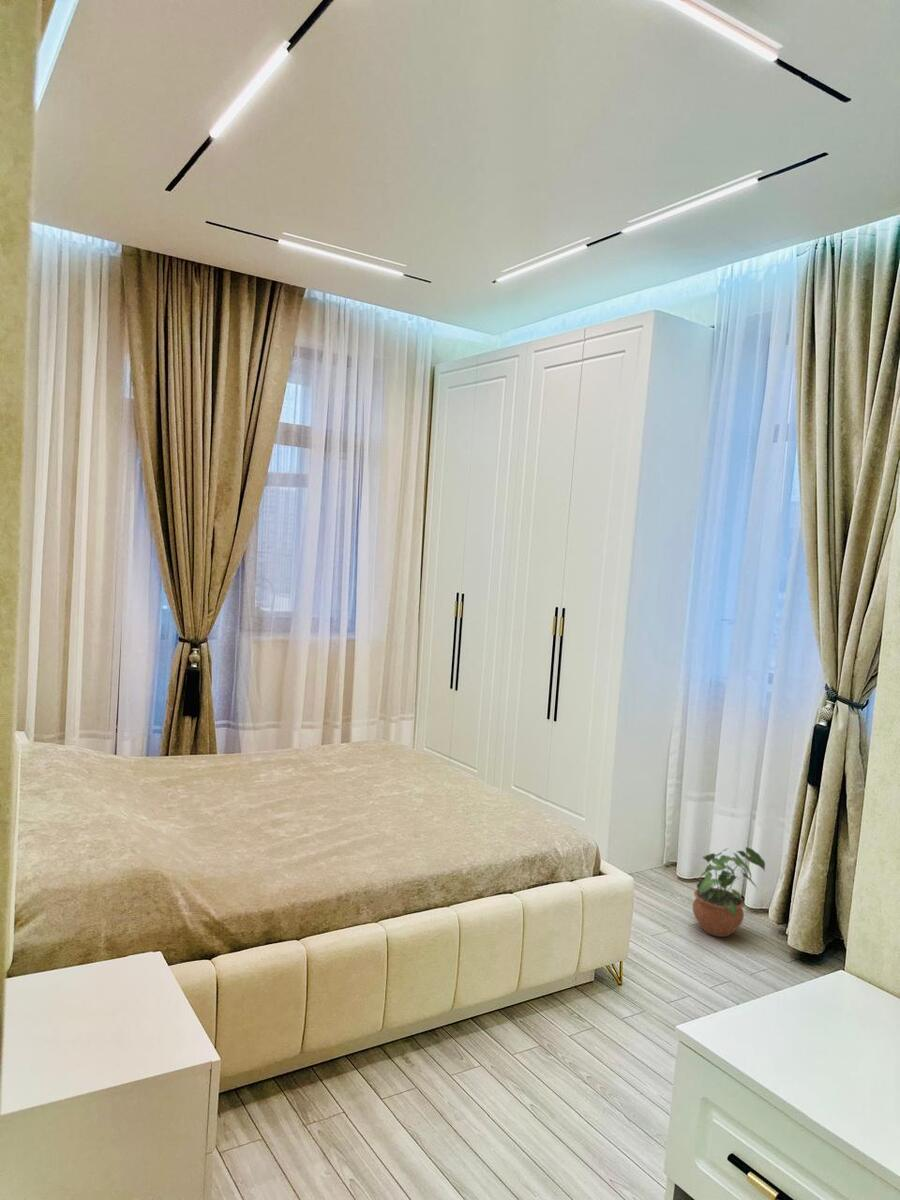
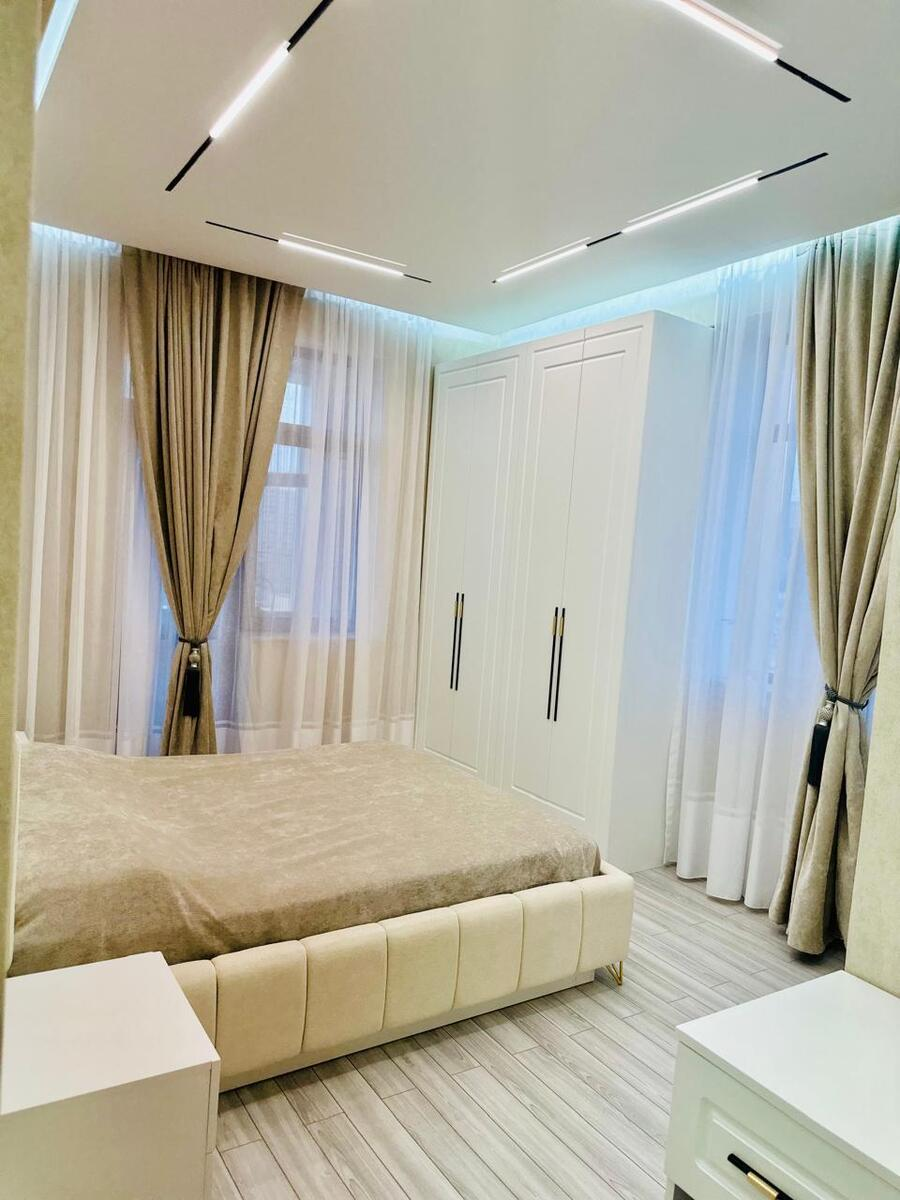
- potted plant [692,846,766,938]
